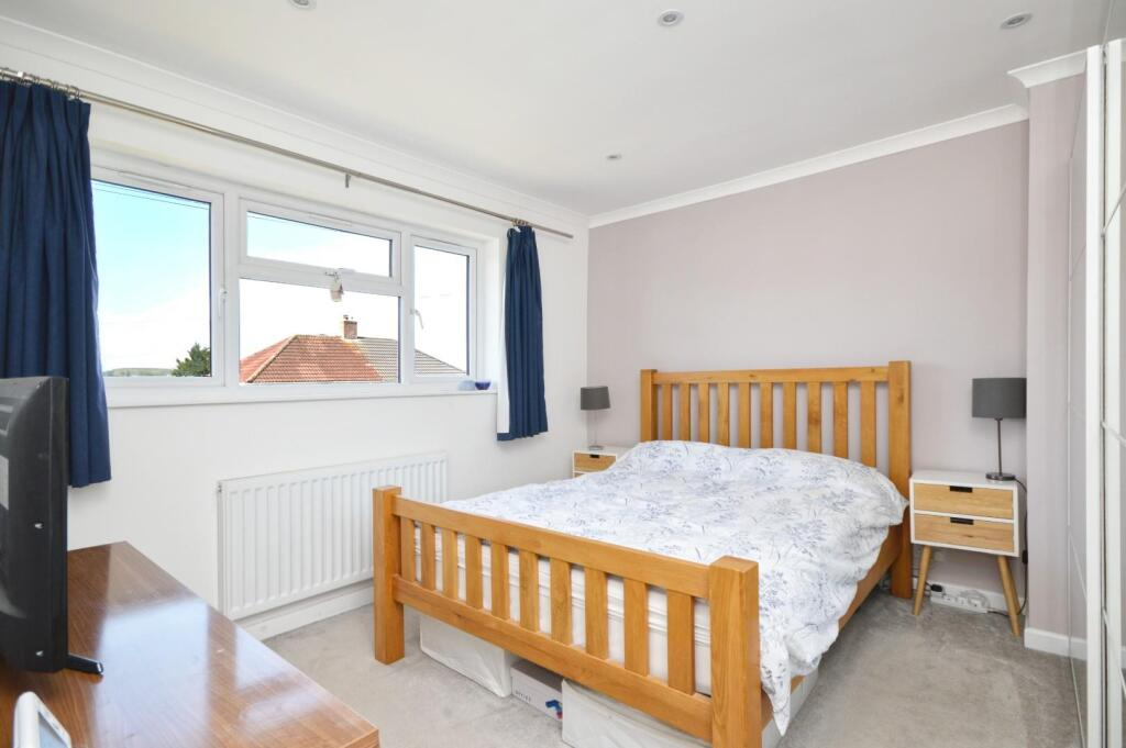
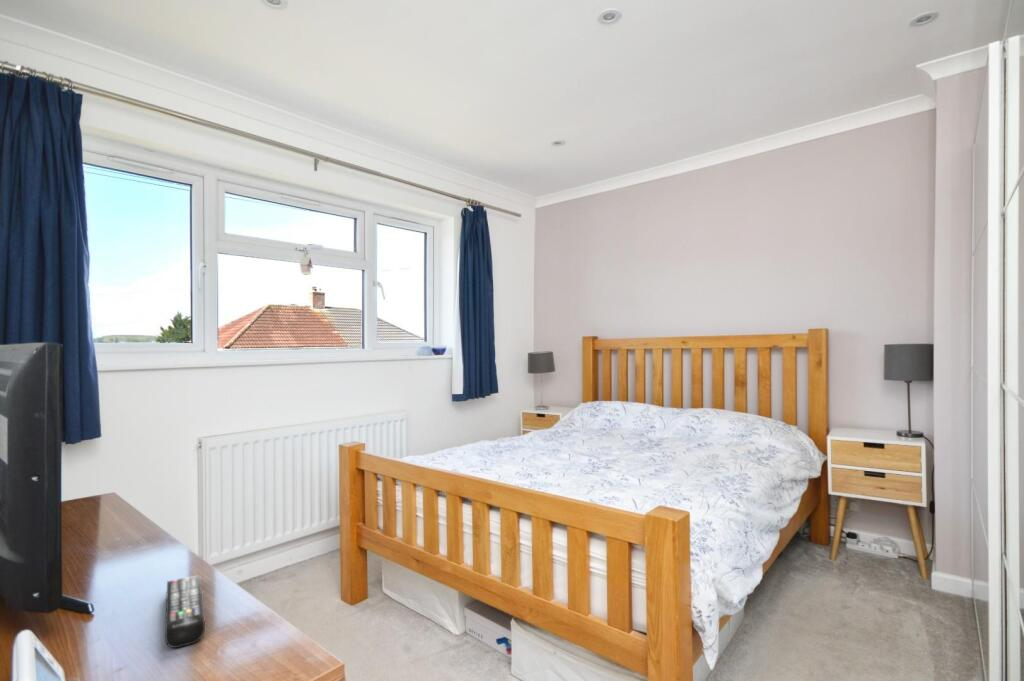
+ remote control [164,574,206,649]
